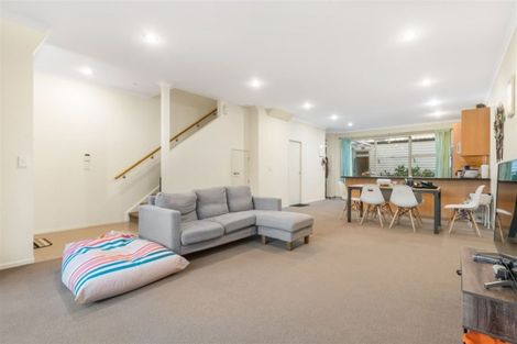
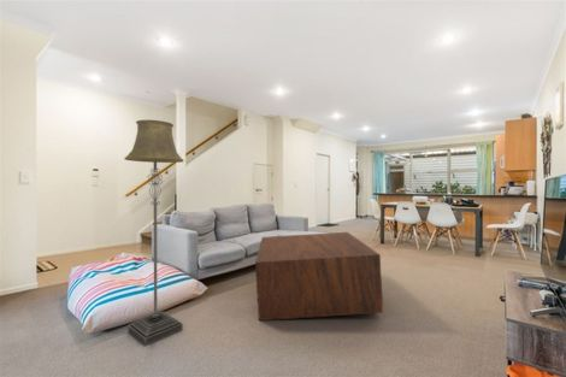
+ coffee table [254,231,384,322]
+ floor lamp [123,118,184,346]
